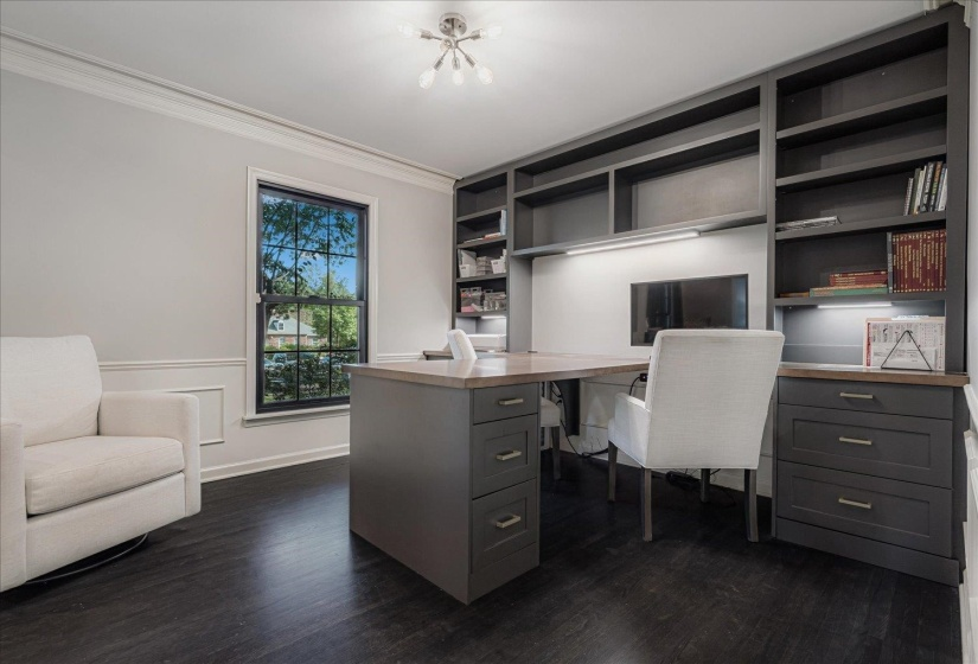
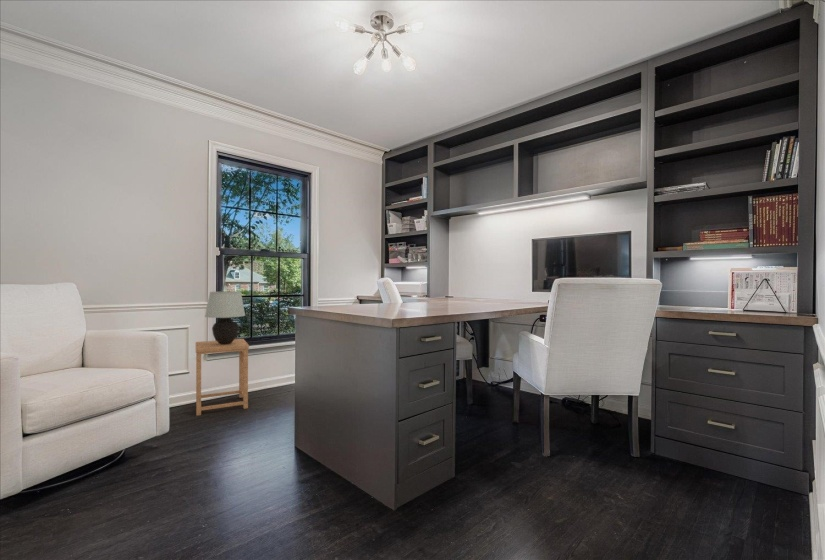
+ table lamp [204,290,246,344]
+ side table [195,338,250,417]
